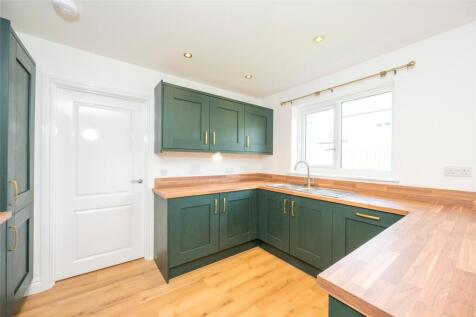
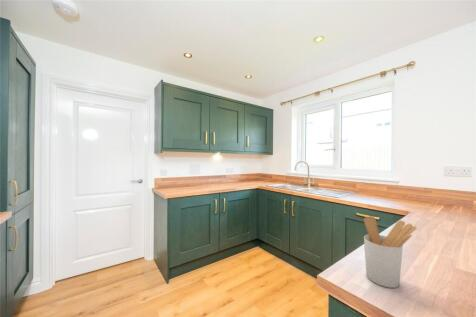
+ utensil holder [363,215,418,289]
